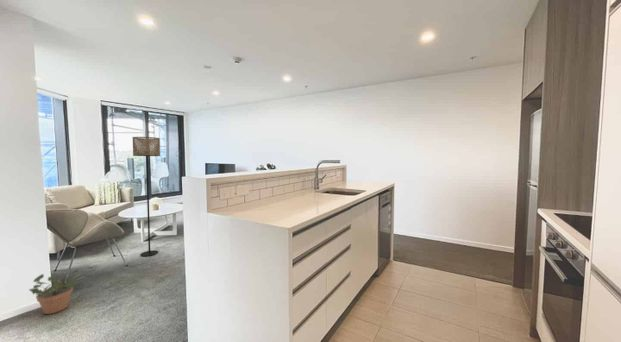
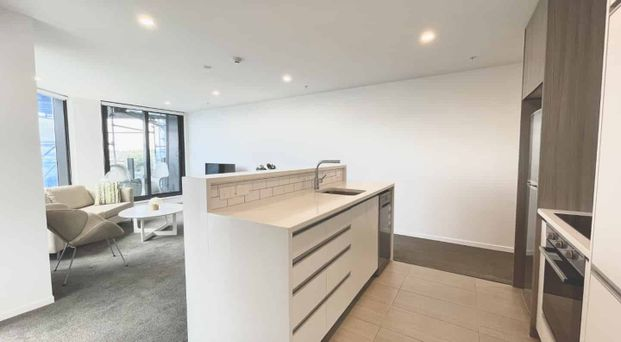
- floor lamp [132,136,161,257]
- potted plant [28,267,86,315]
